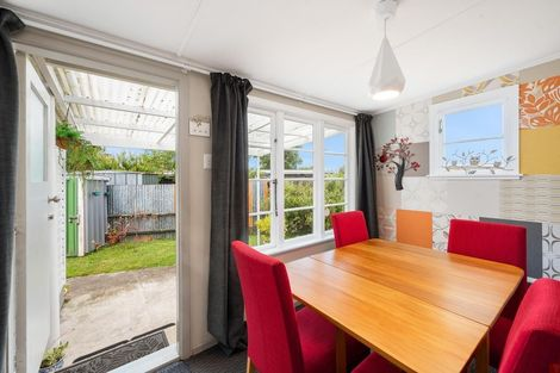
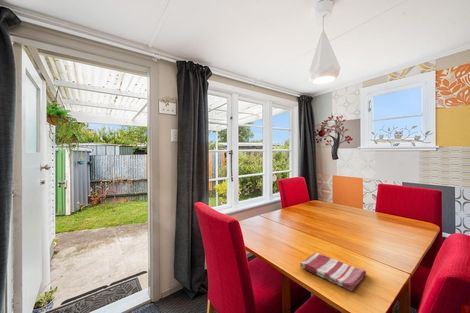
+ dish towel [299,252,367,292]
